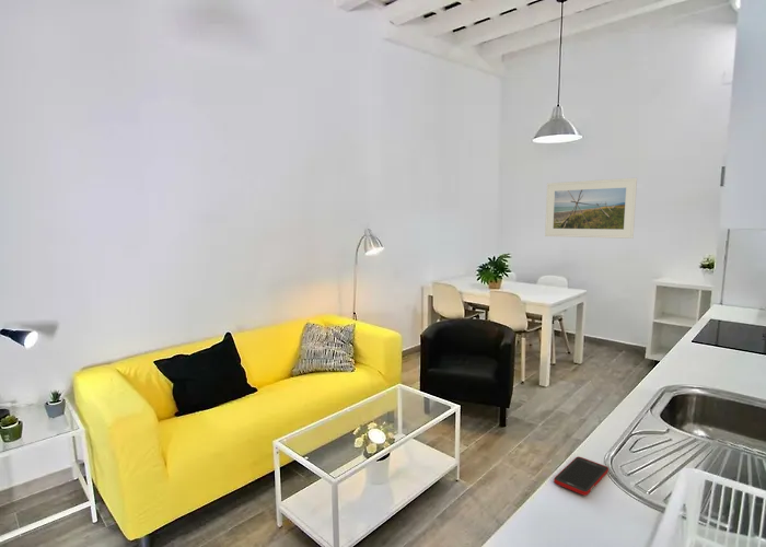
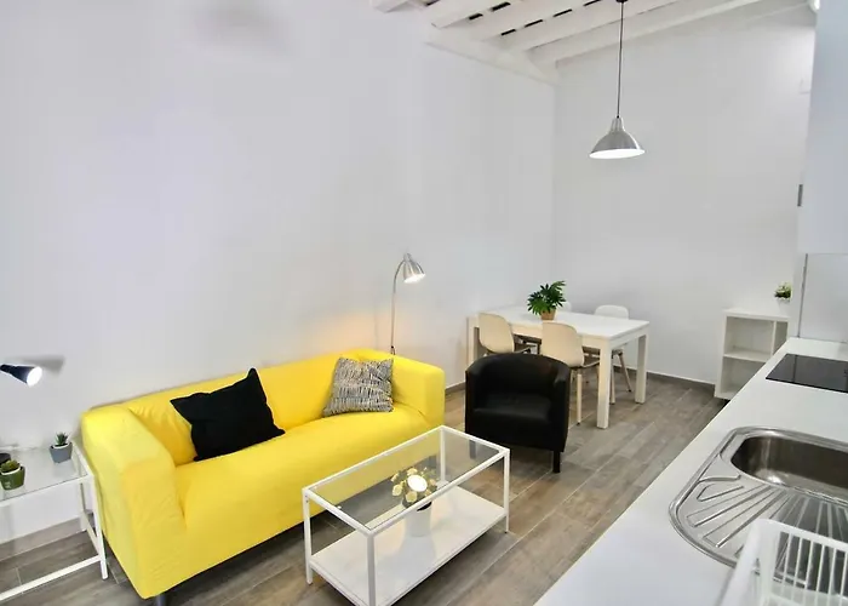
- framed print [544,177,638,240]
- cell phone [553,455,610,497]
